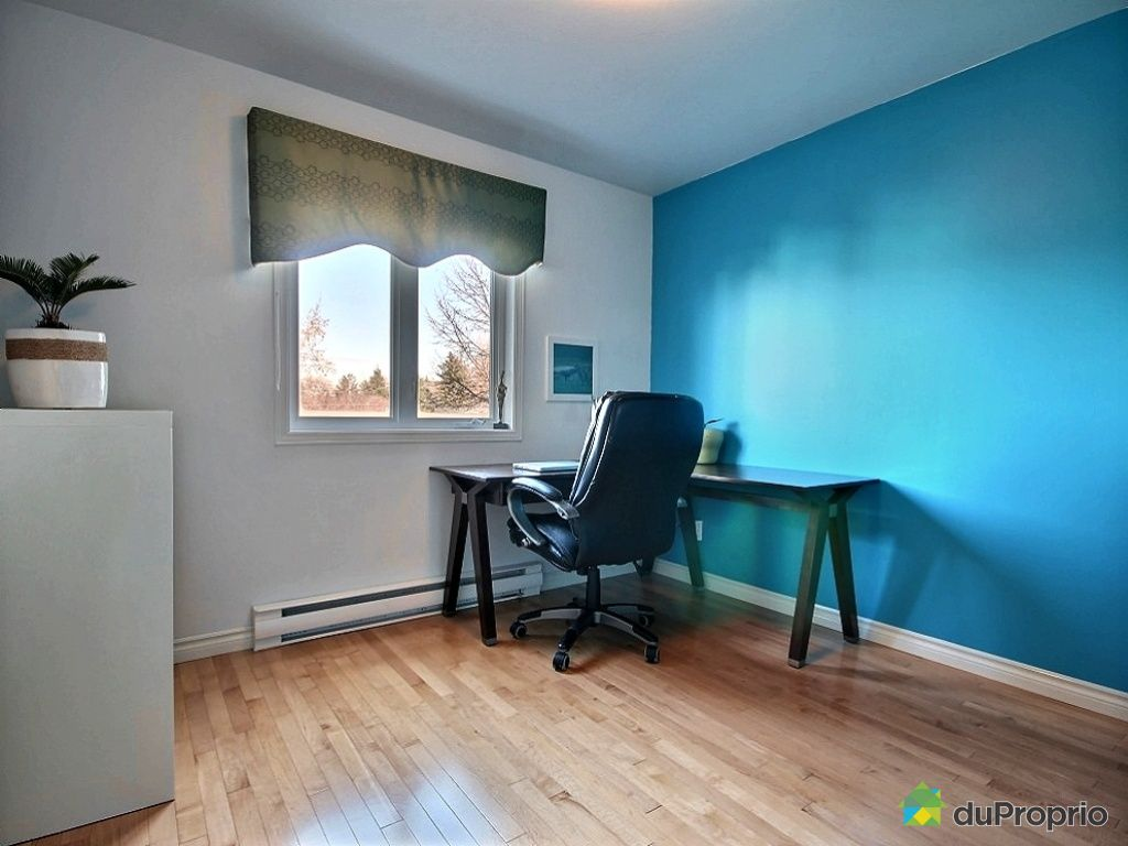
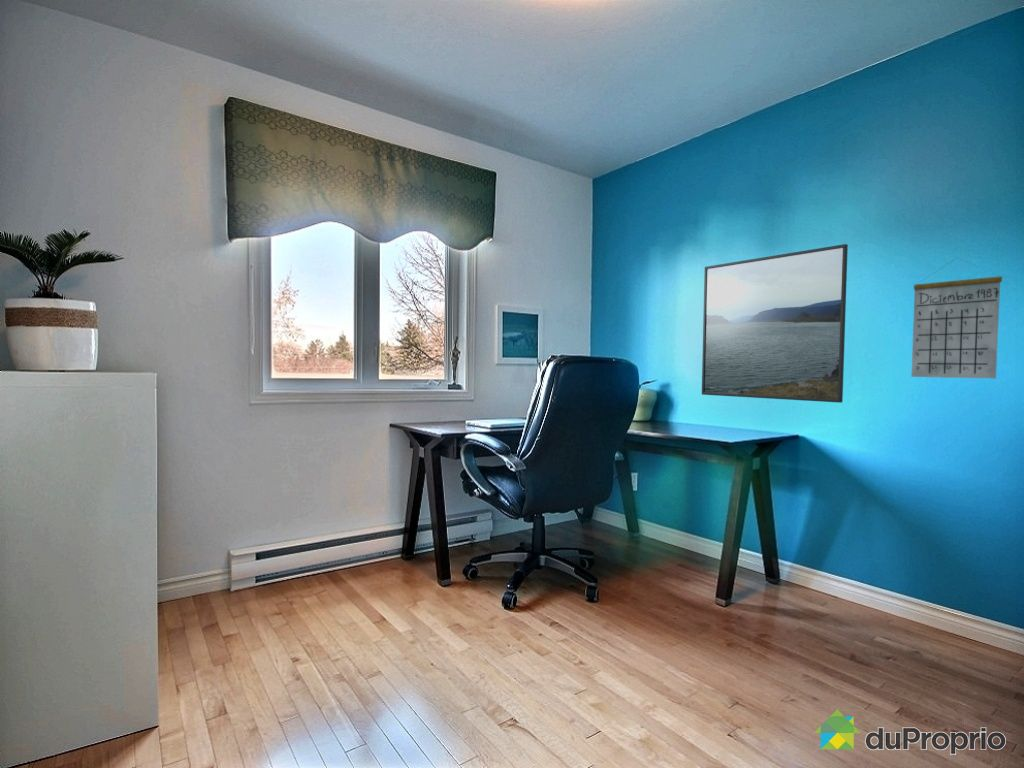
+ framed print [701,243,849,404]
+ calendar [910,257,1003,380]
